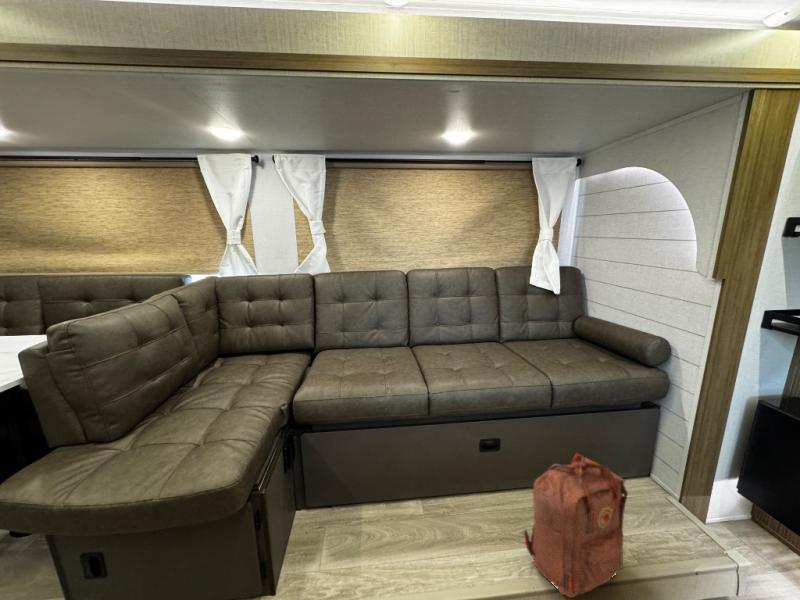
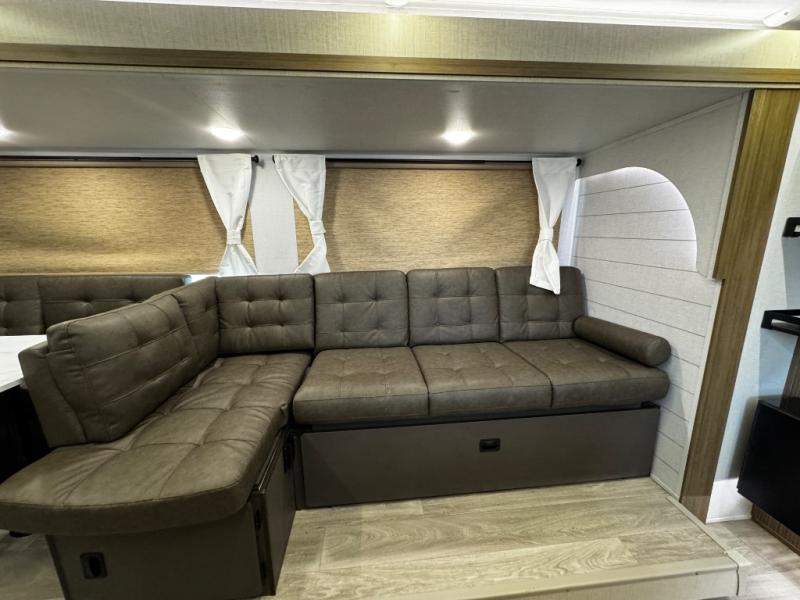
- backpack [523,452,629,599]
